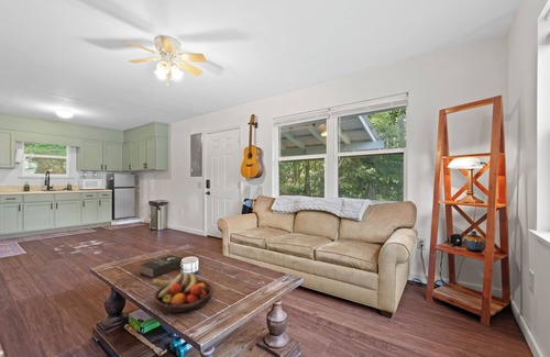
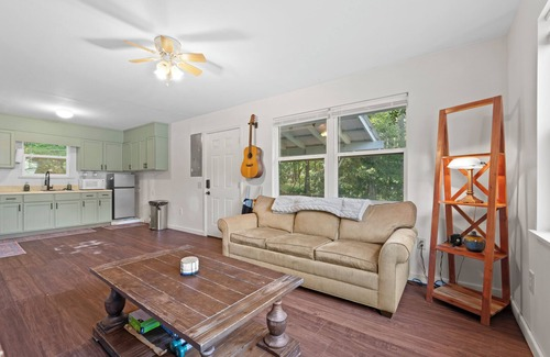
- fruit bowl [152,271,215,313]
- book [140,254,184,279]
